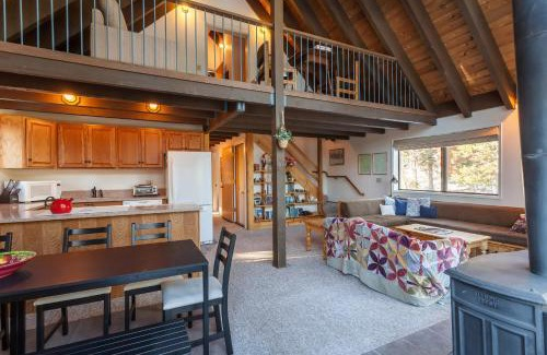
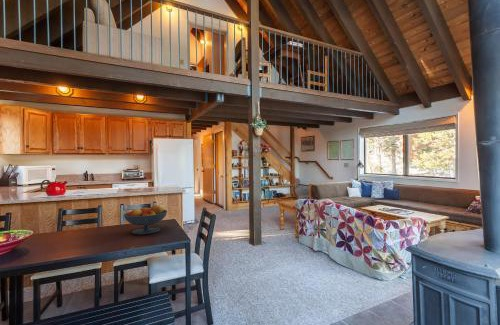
+ fruit bowl [123,203,168,235]
